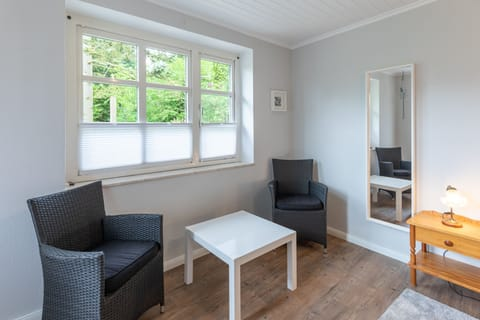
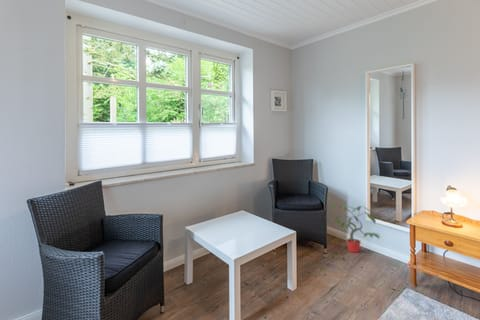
+ potted plant [328,205,385,253]
